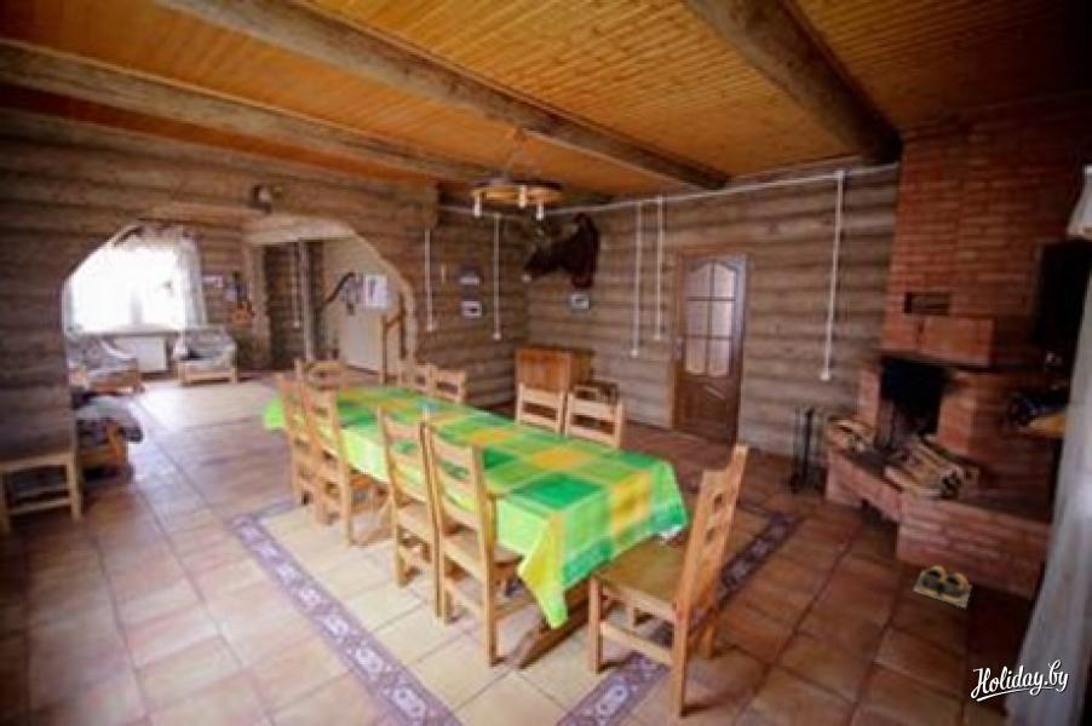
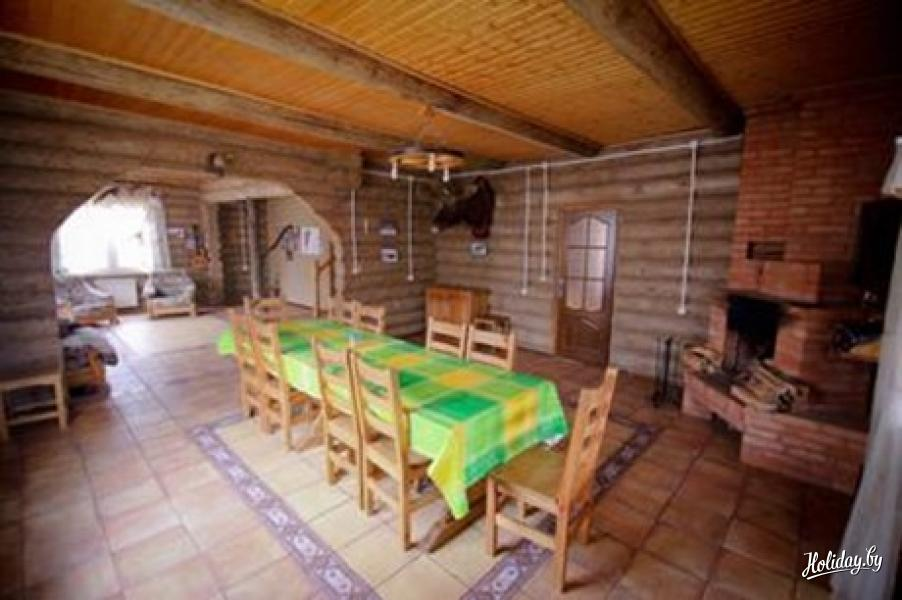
- shoes [912,565,972,609]
